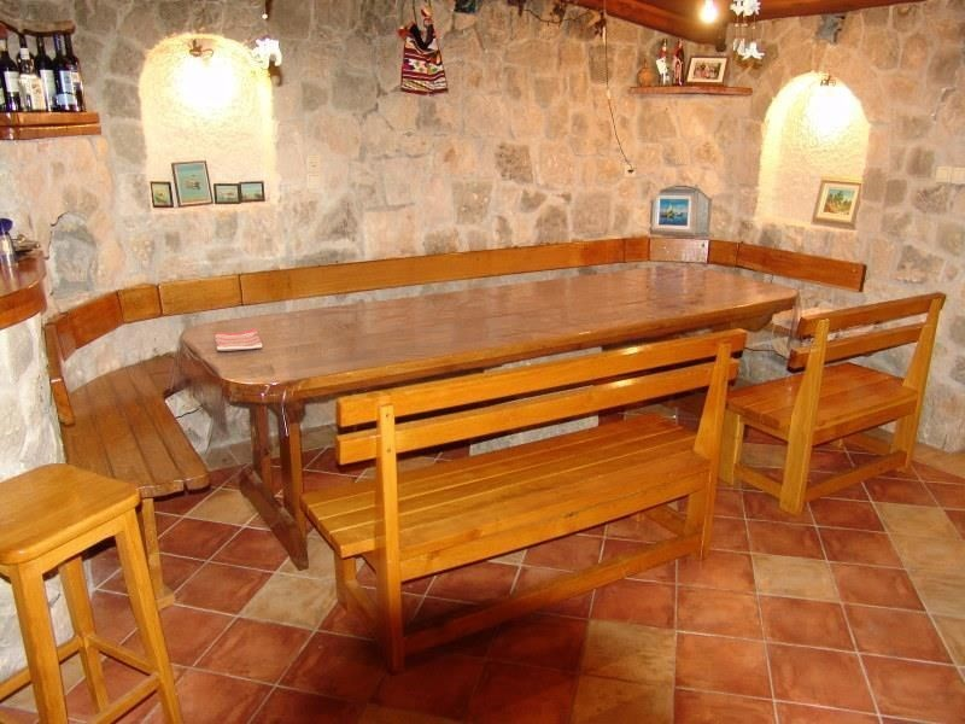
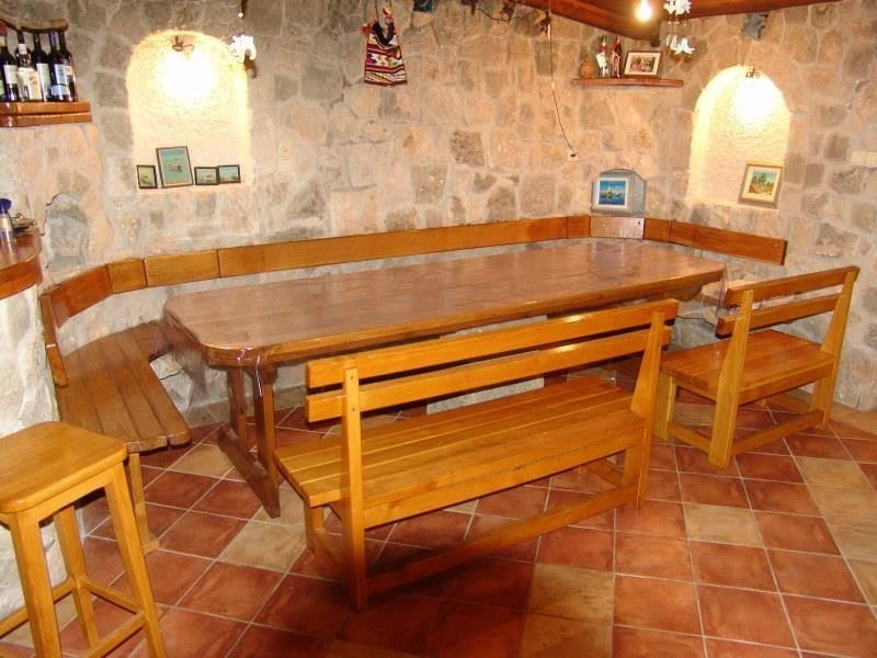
- dish towel [214,327,263,352]
